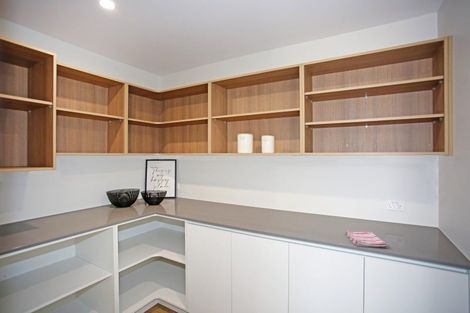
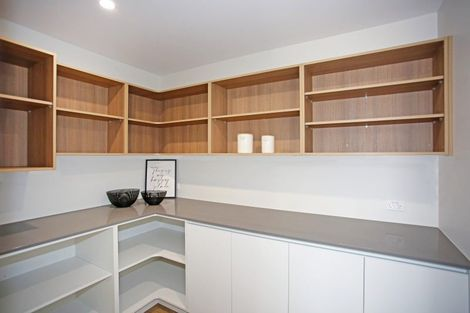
- dish towel [344,230,388,248]
